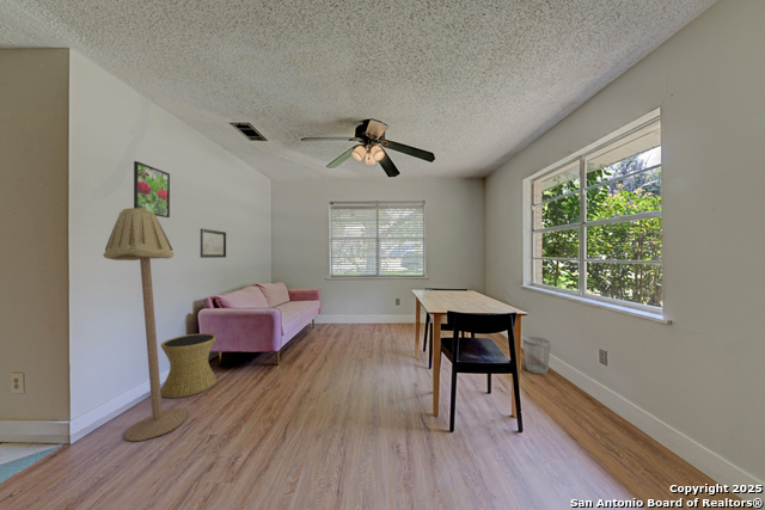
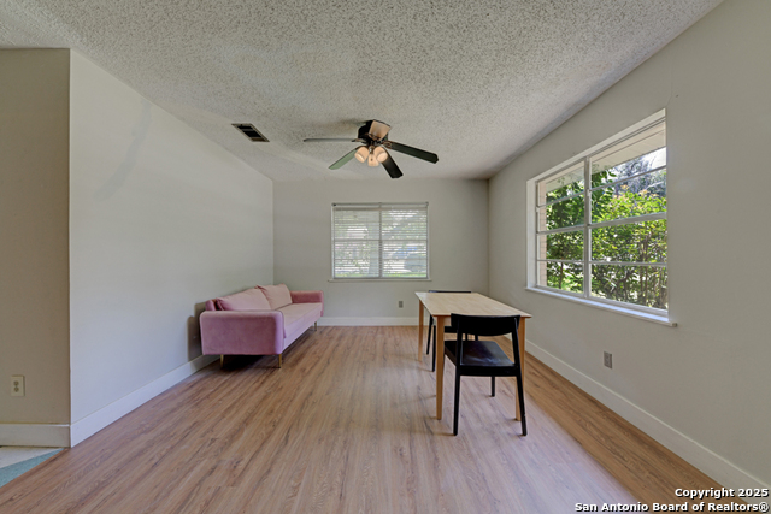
- wastebasket [522,336,552,375]
- wall art [200,228,227,259]
- floor lamp [102,207,188,442]
- side table [160,332,218,399]
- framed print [133,160,171,219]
